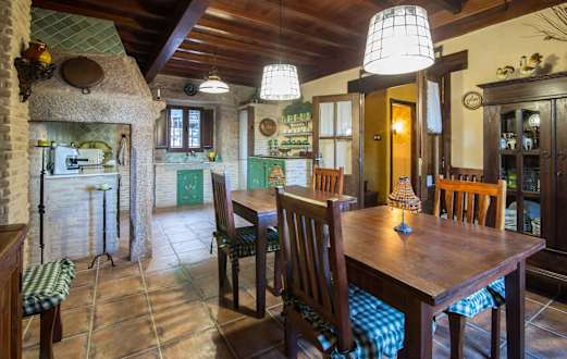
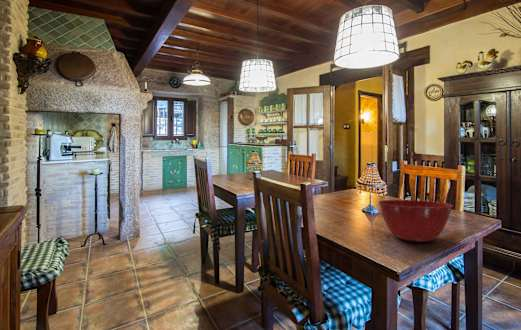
+ mixing bowl [377,199,454,243]
